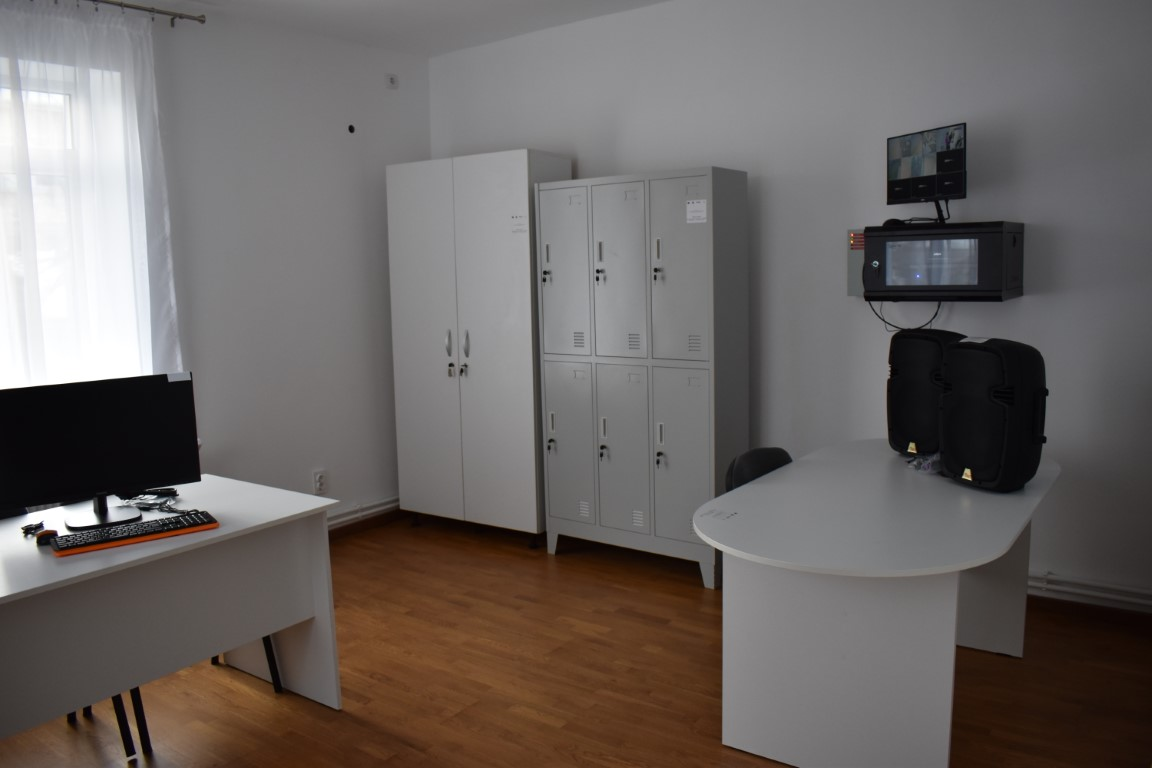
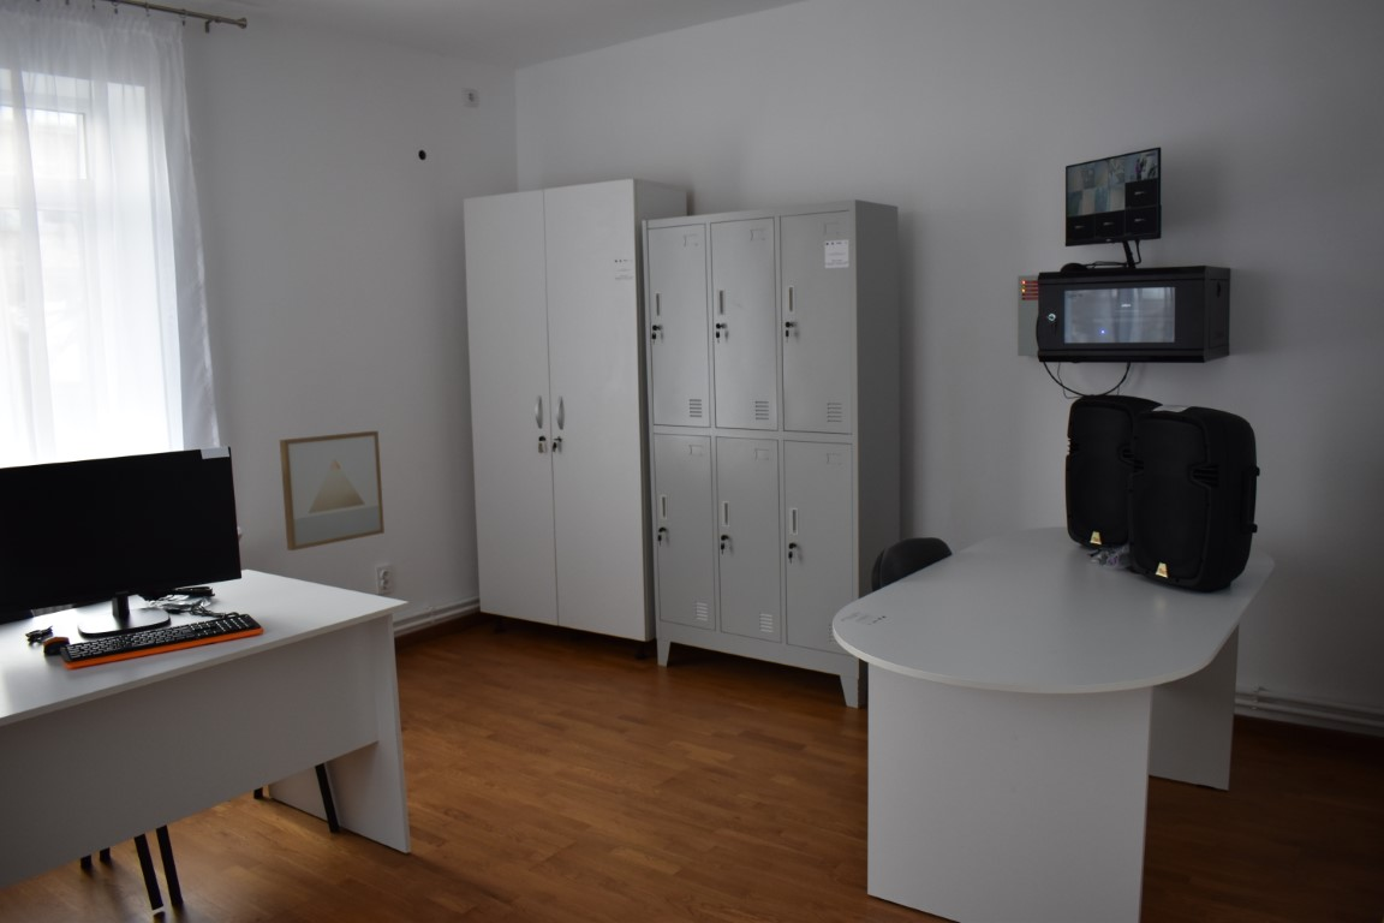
+ wall art [279,430,386,552]
